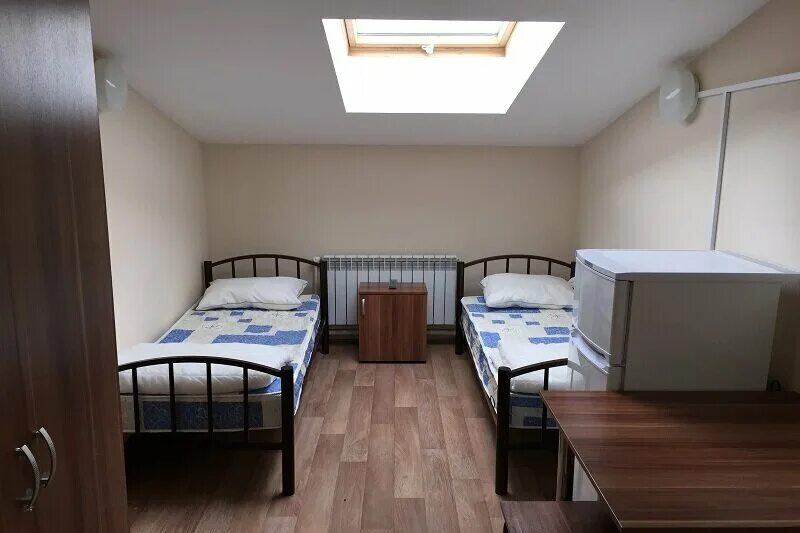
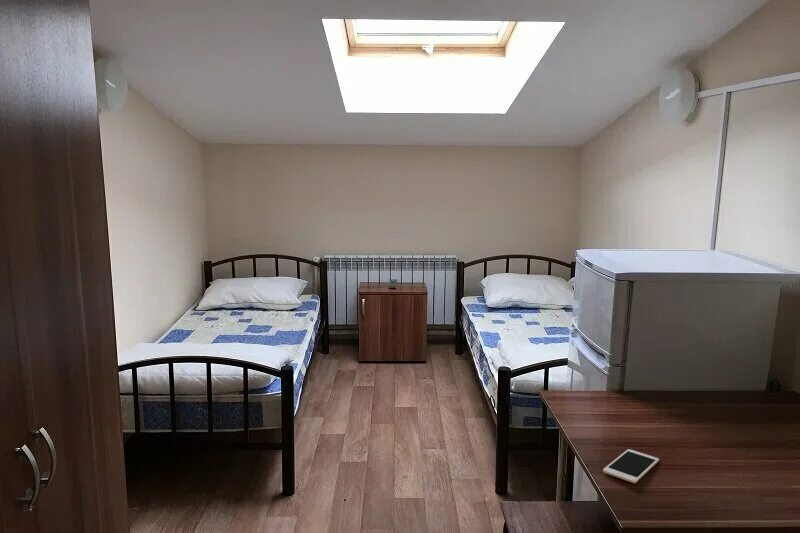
+ cell phone [602,448,660,484]
